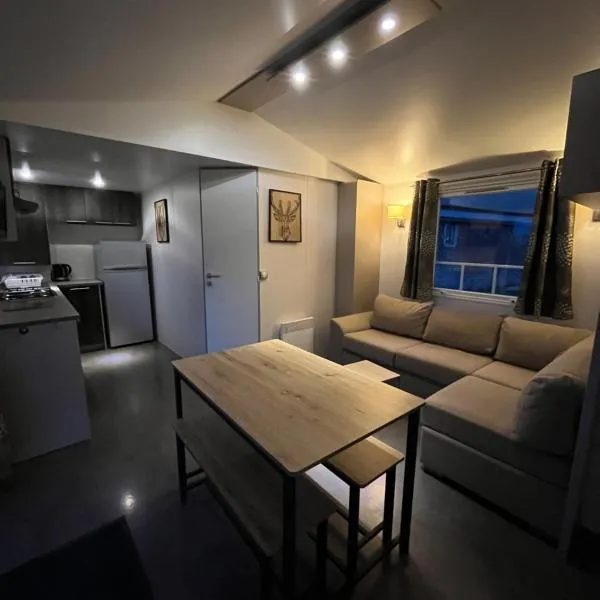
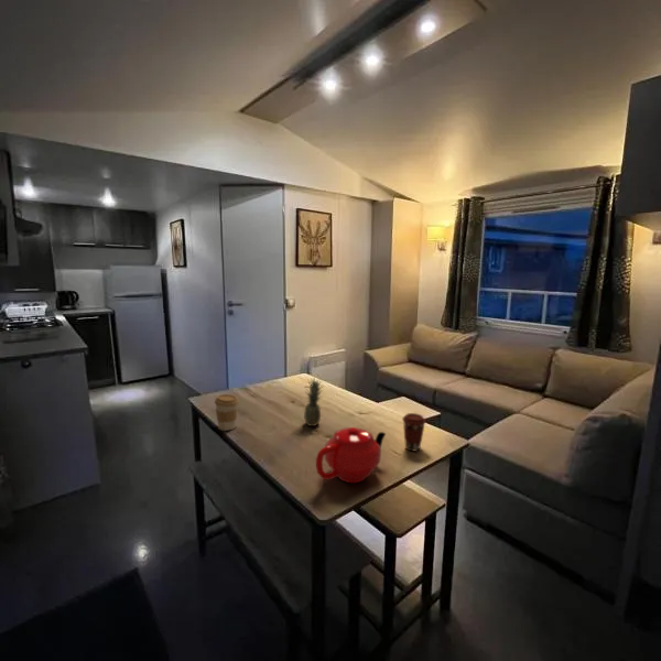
+ fruit [303,376,325,427]
+ teapot [315,426,387,484]
+ coffee cup [401,412,427,452]
+ coffee cup [214,393,240,432]
